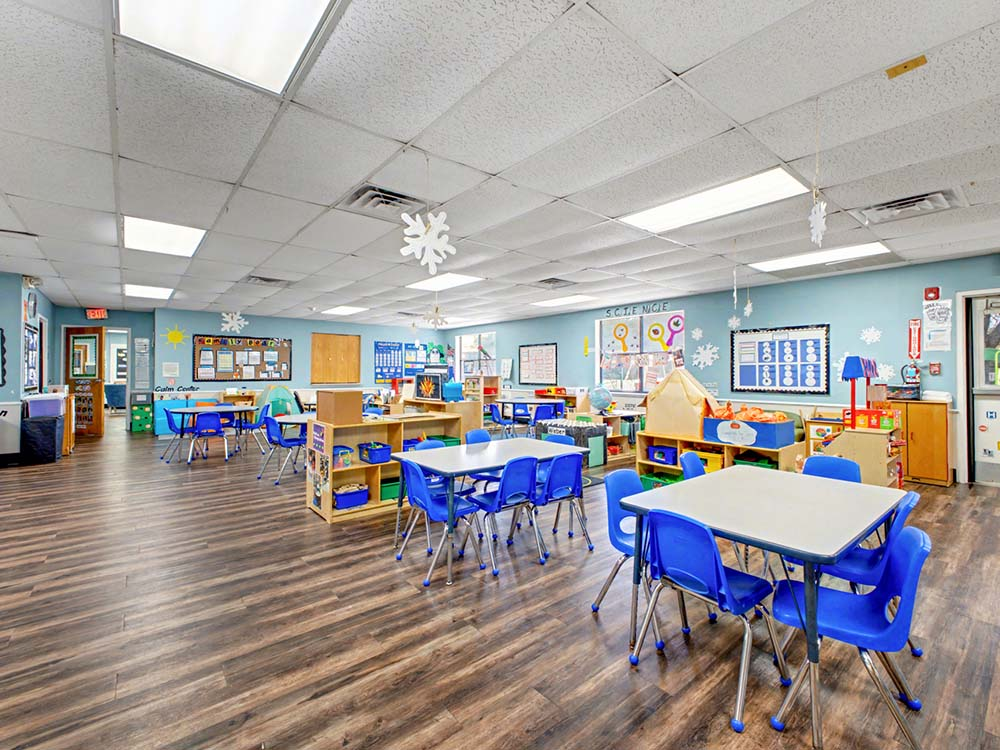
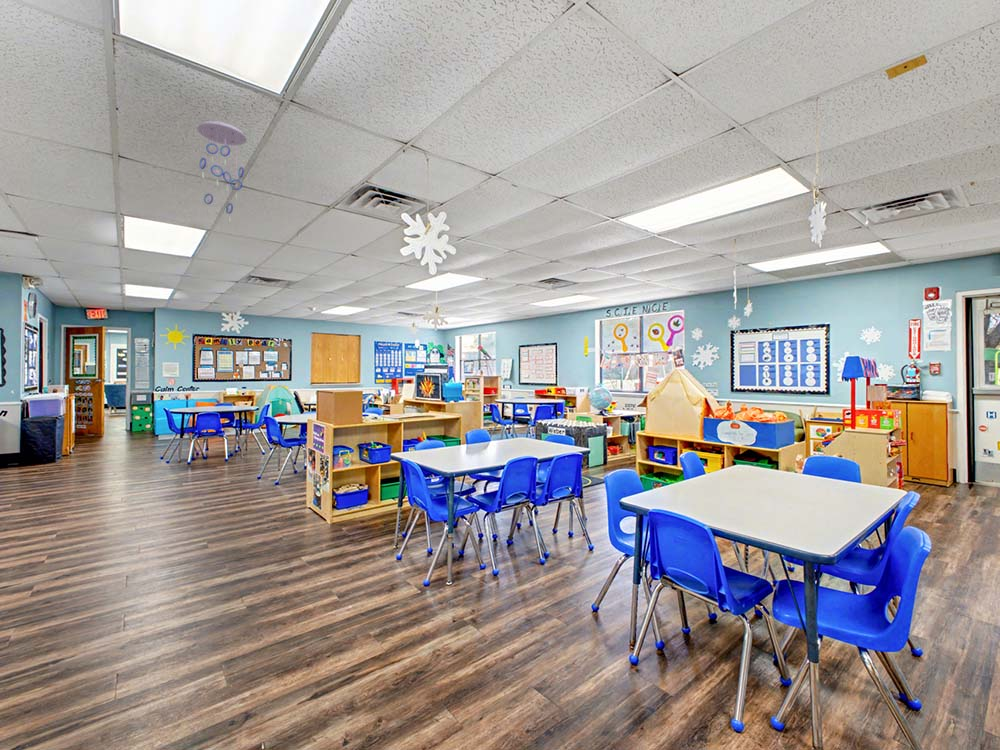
+ ceiling mobile [196,120,248,224]
